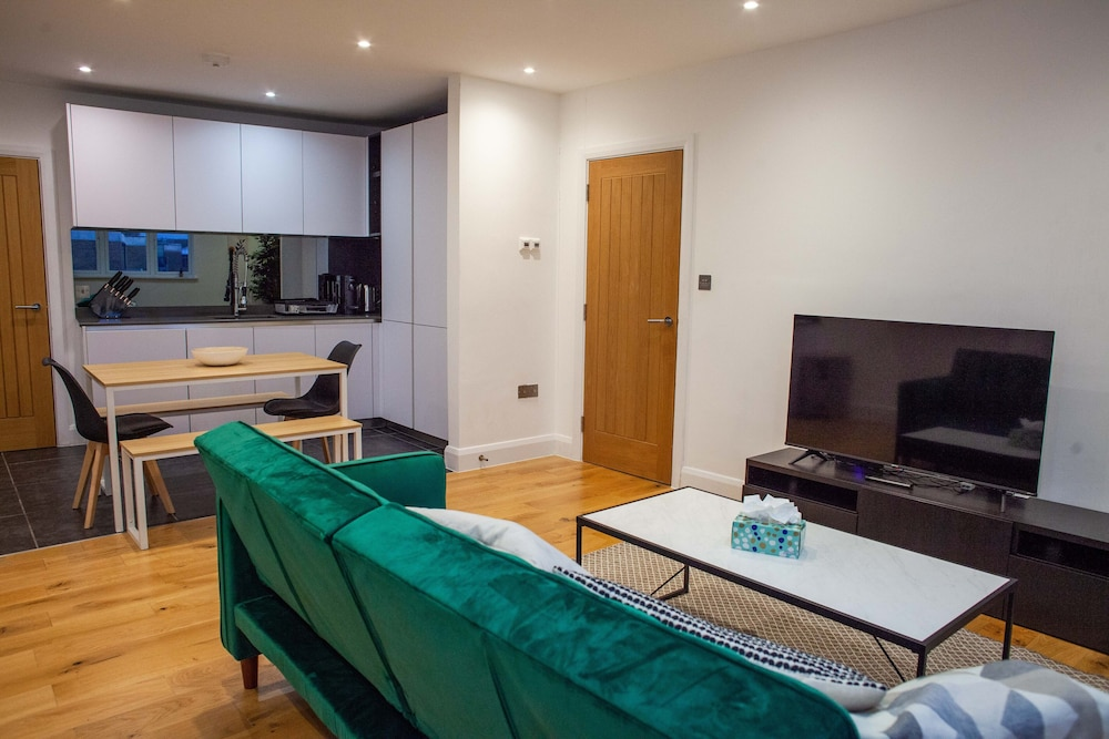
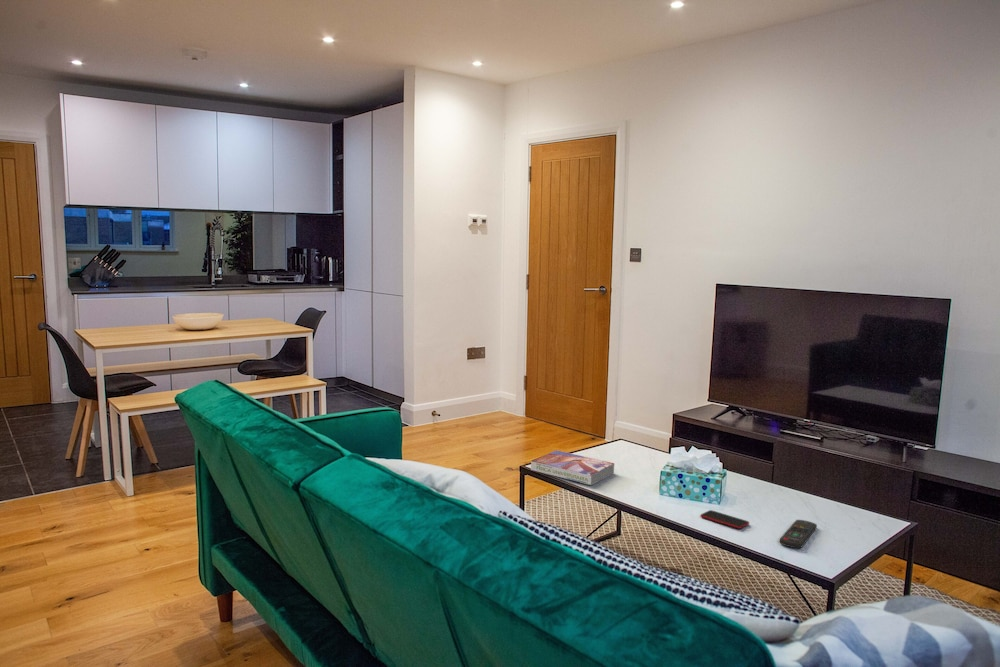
+ textbook [530,449,615,486]
+ remote control [779,519,818,550]
+ smartphone [700,509,750,530]
